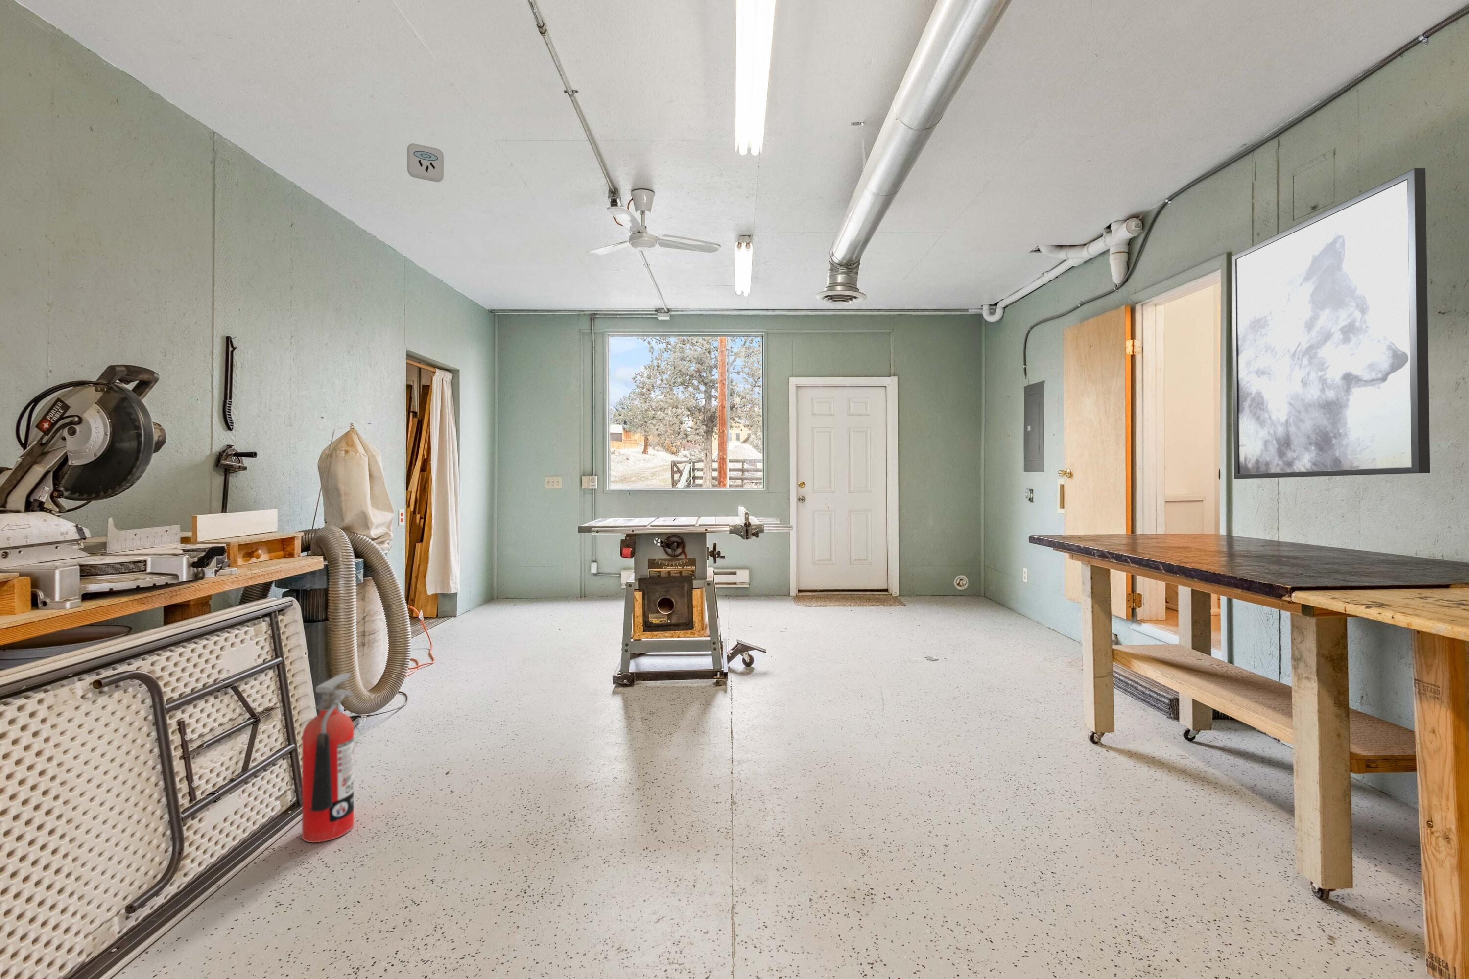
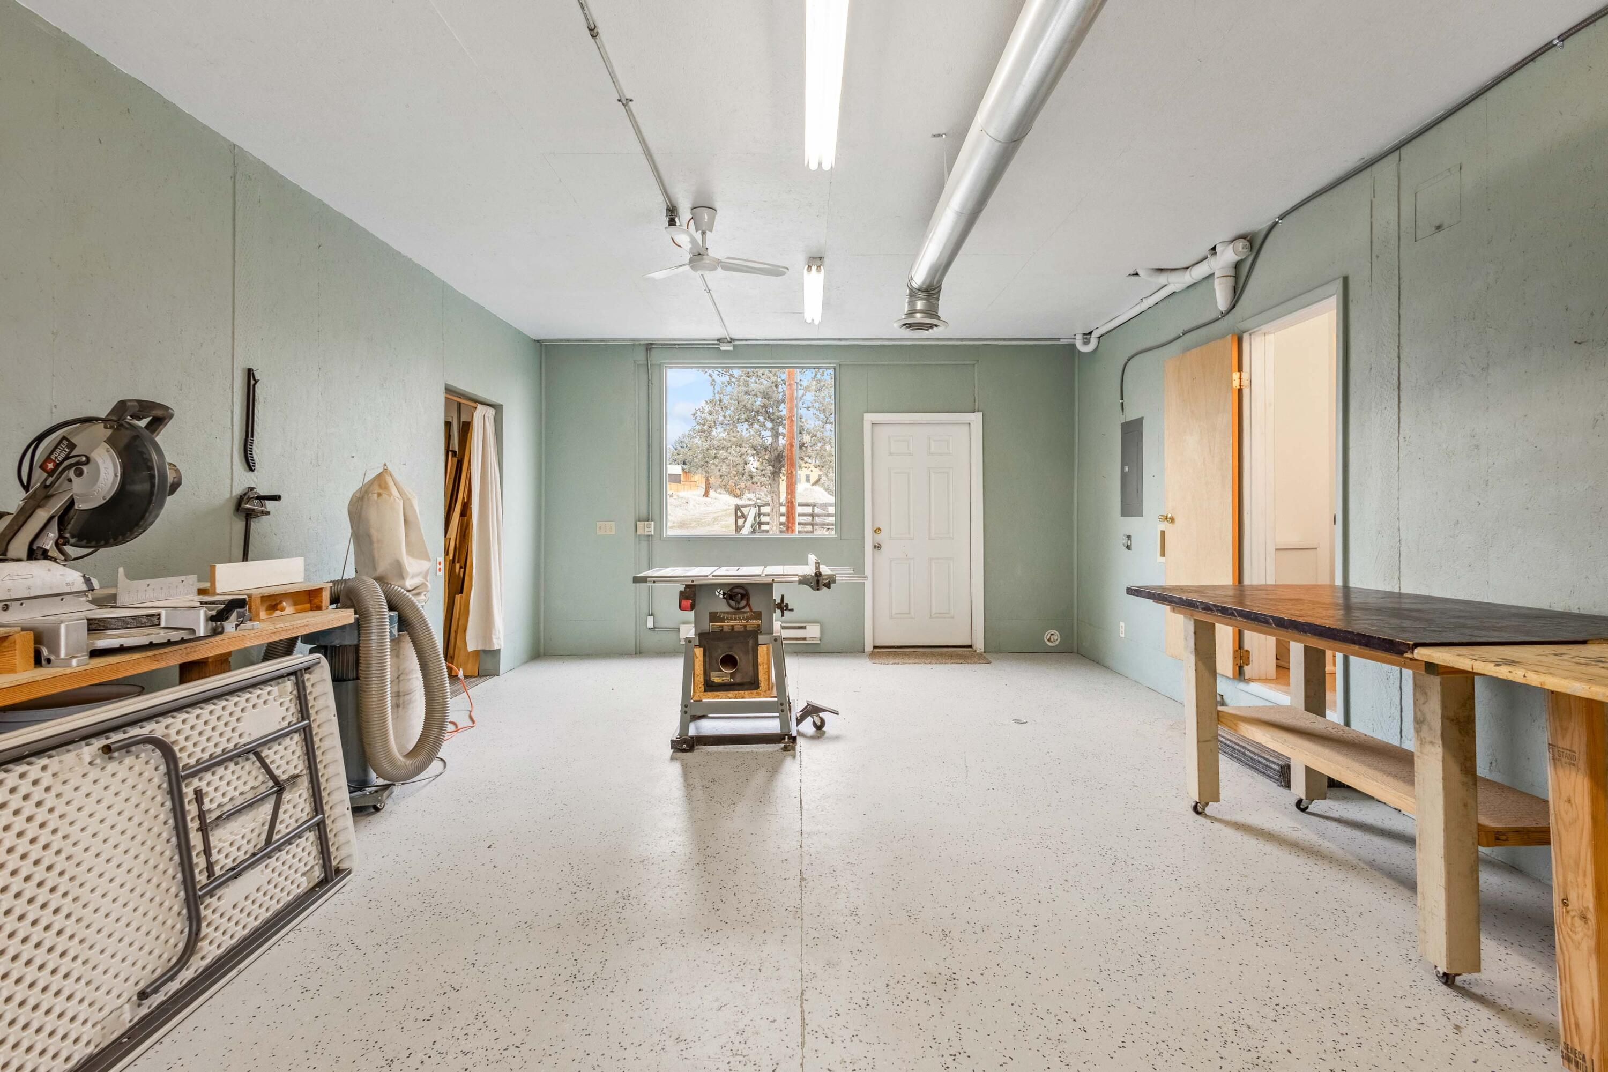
- wall art [1231,168,1431,480]
- fire extinguisher [302,673,354,842]
- smoke detector [407,143,445,182]
